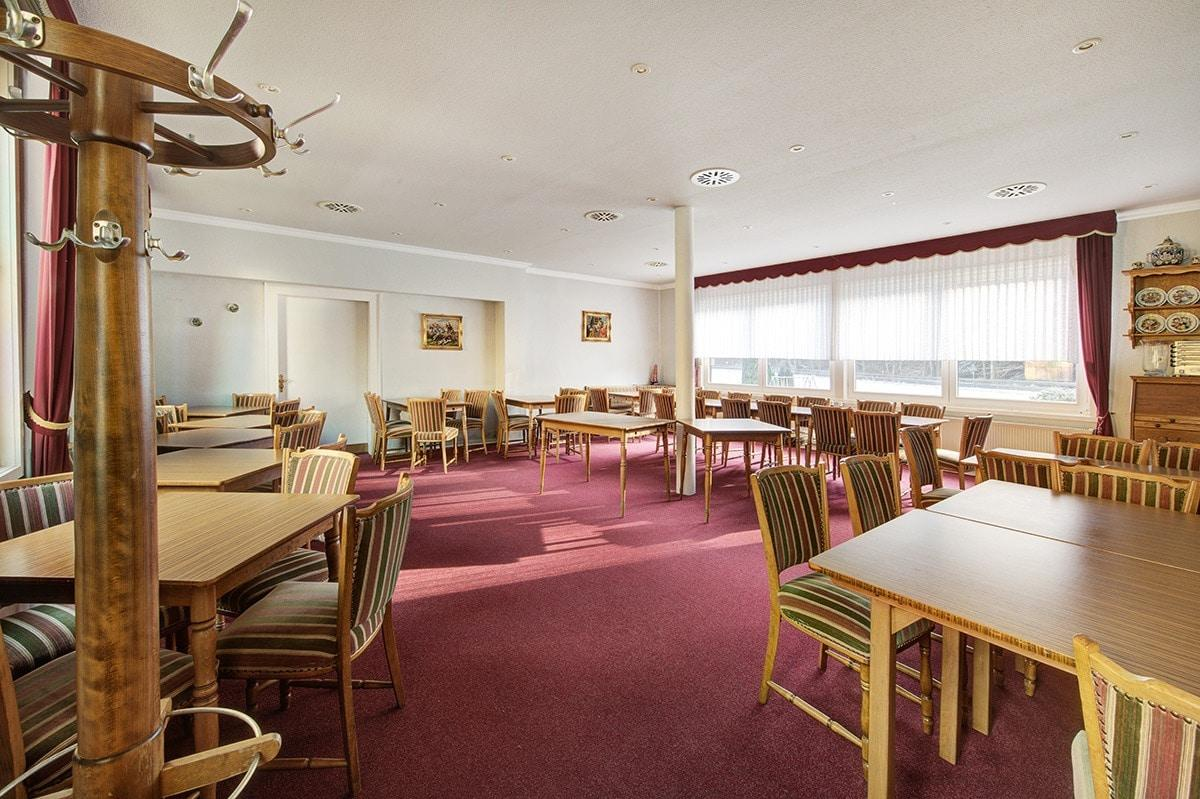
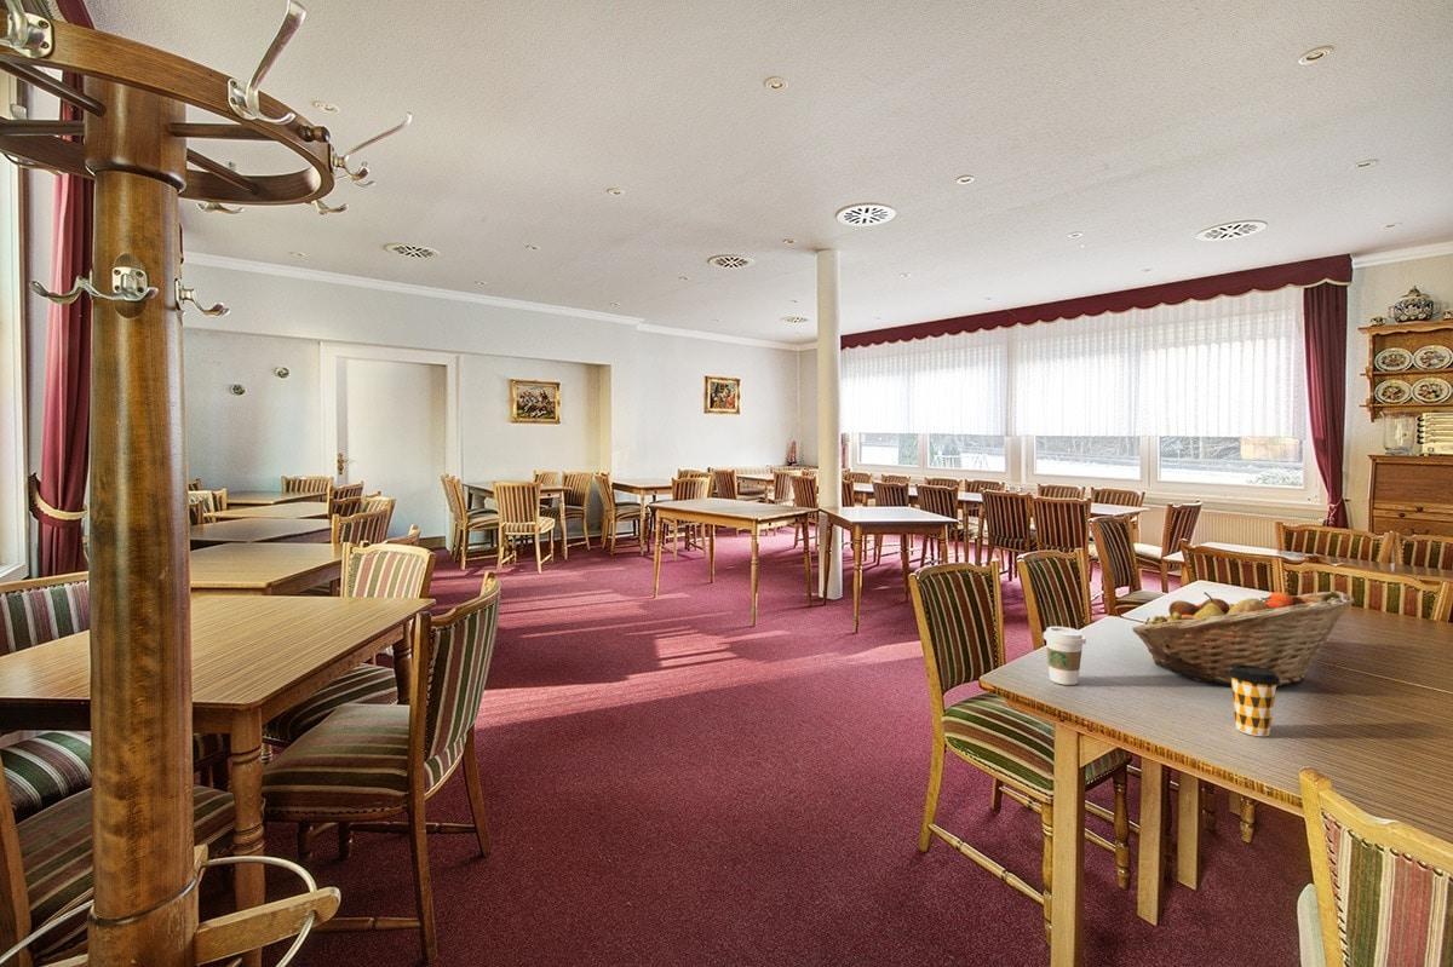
+ coffee cup [1043,626,1087,686]
+ coffee cup [1228,664,1280,737]
+ fruit basket [1131,589,1355,687]
